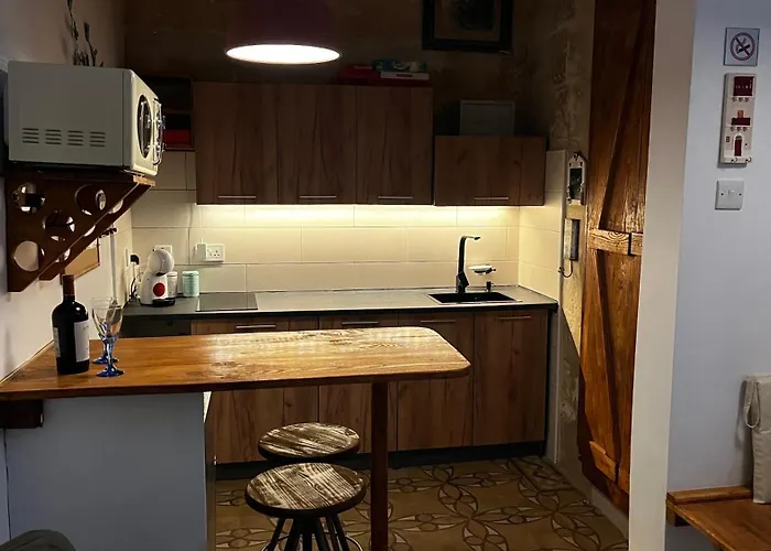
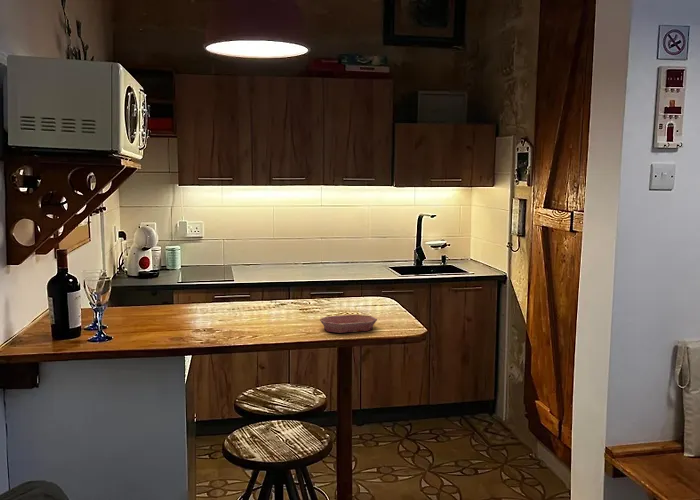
+ bowl [319,314,378,334]
